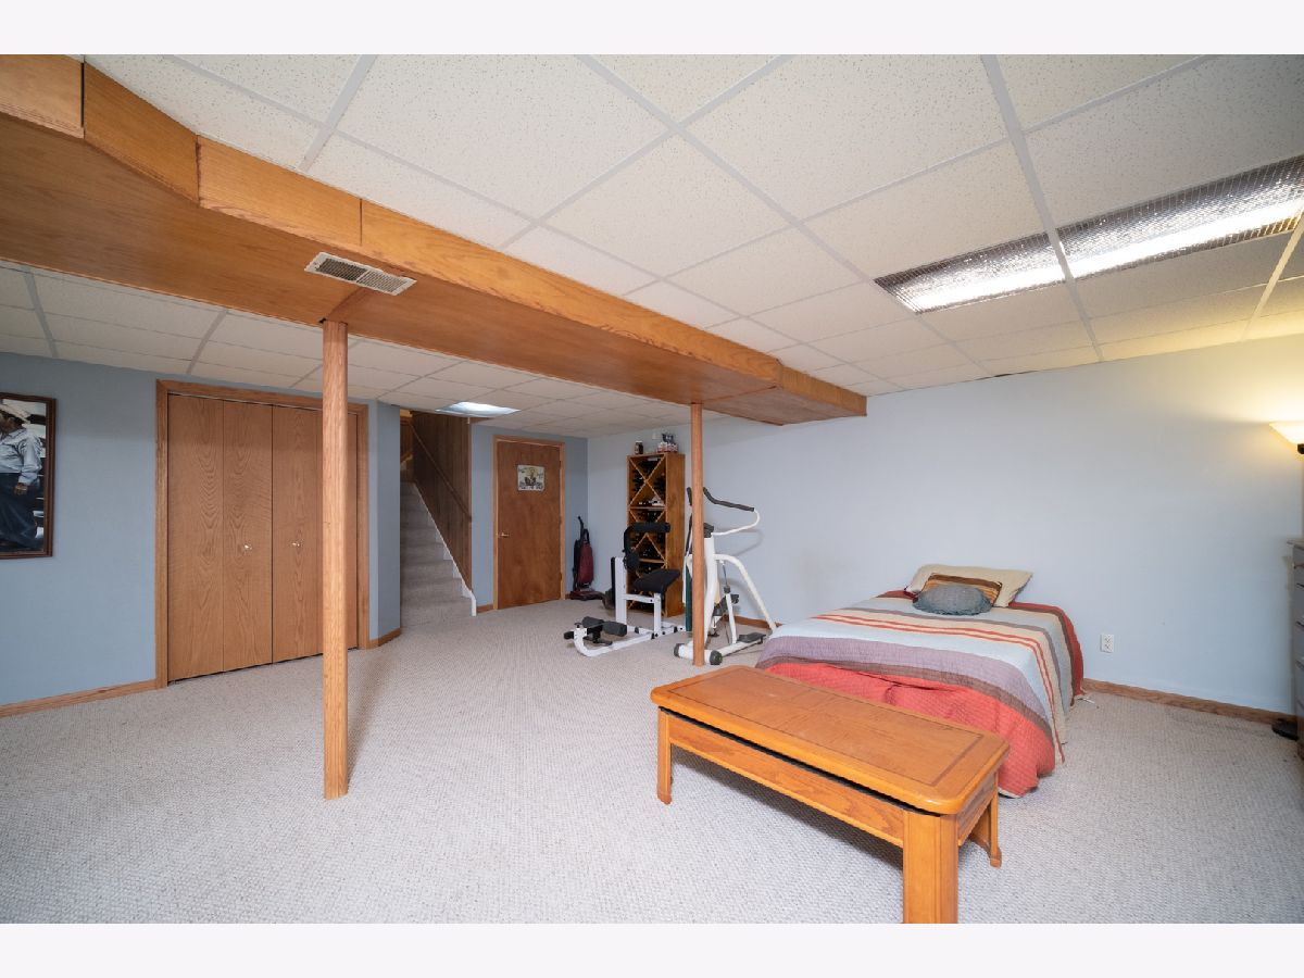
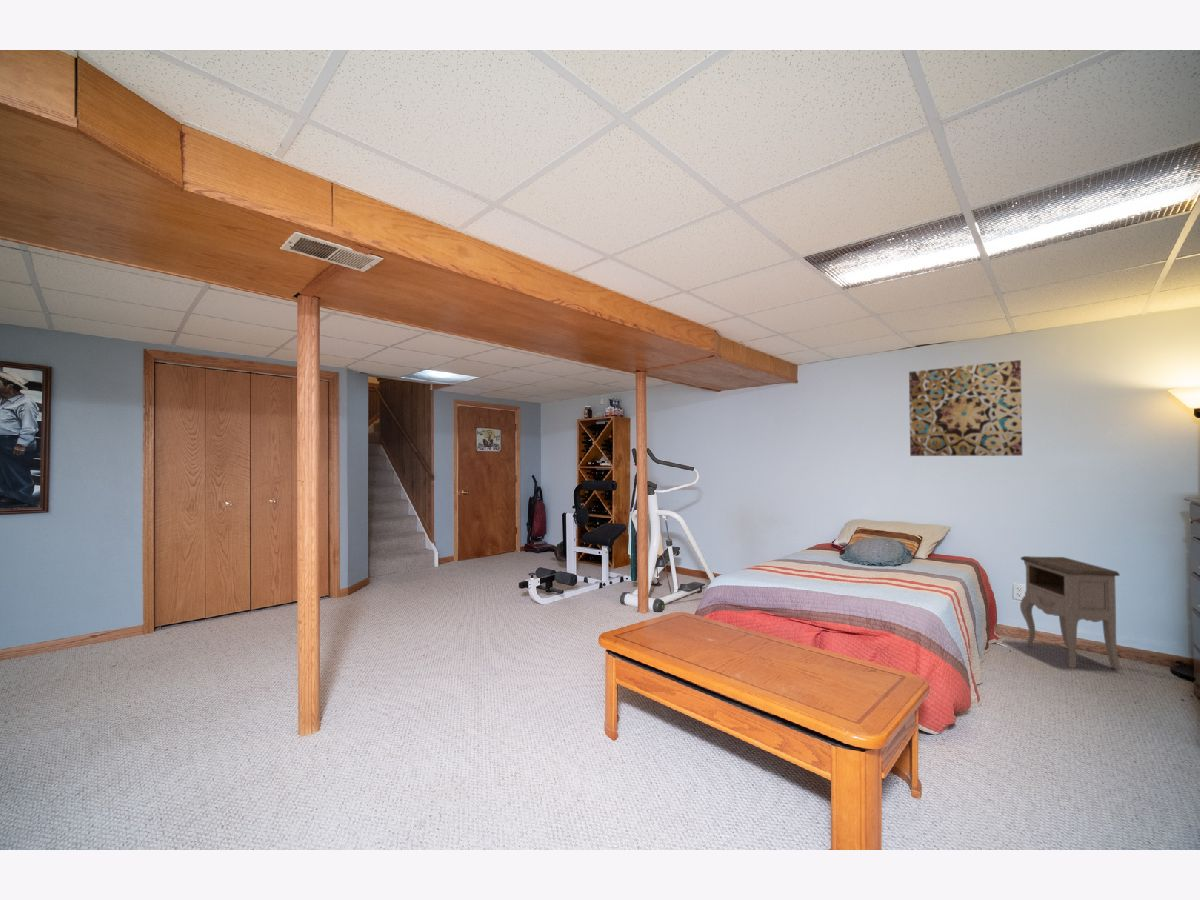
+ nightstand [1019,555,1122,671]
+ wall art [908,359,1023,457]
